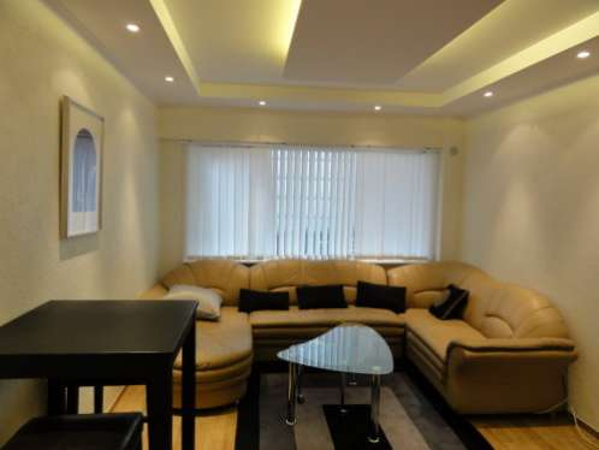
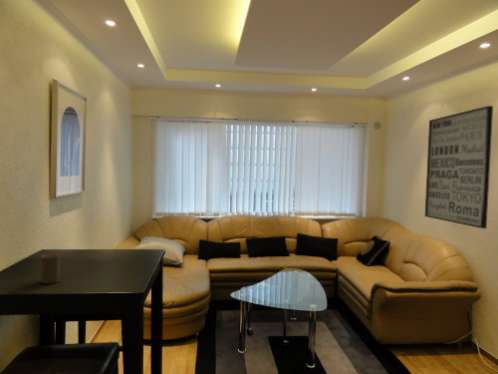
+ cup [40,252,61,285]
+ wall art [424,105,494,230]
